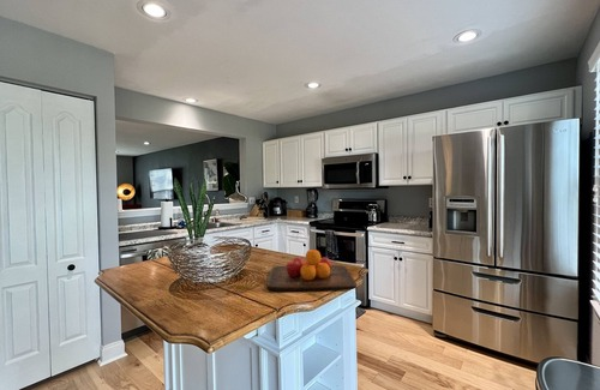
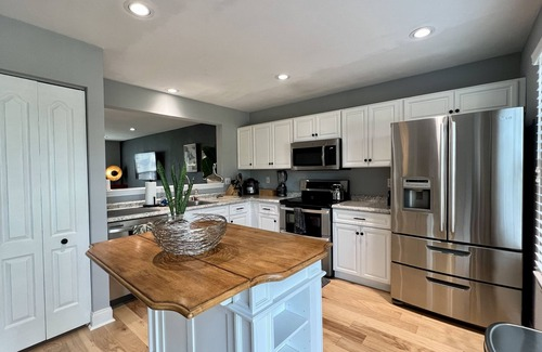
- chopping board [265,248,358,292]
